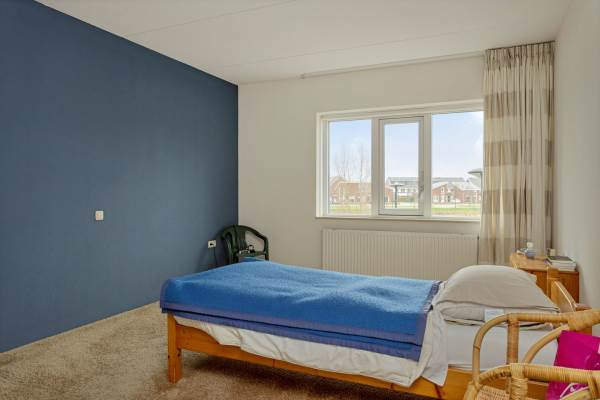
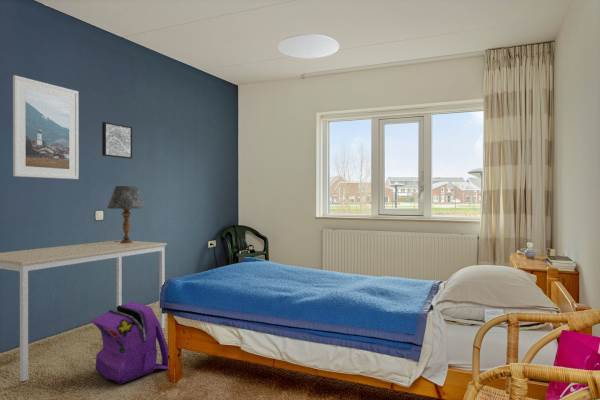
+ backpack [90,301,169,385]
+ desk [0,239,168,383]
+ ceiling lamp [277,33,340,59]
+ table lamp [106,185,146,243]
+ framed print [12,74,80,180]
+ wall art [101,121,133,160]
